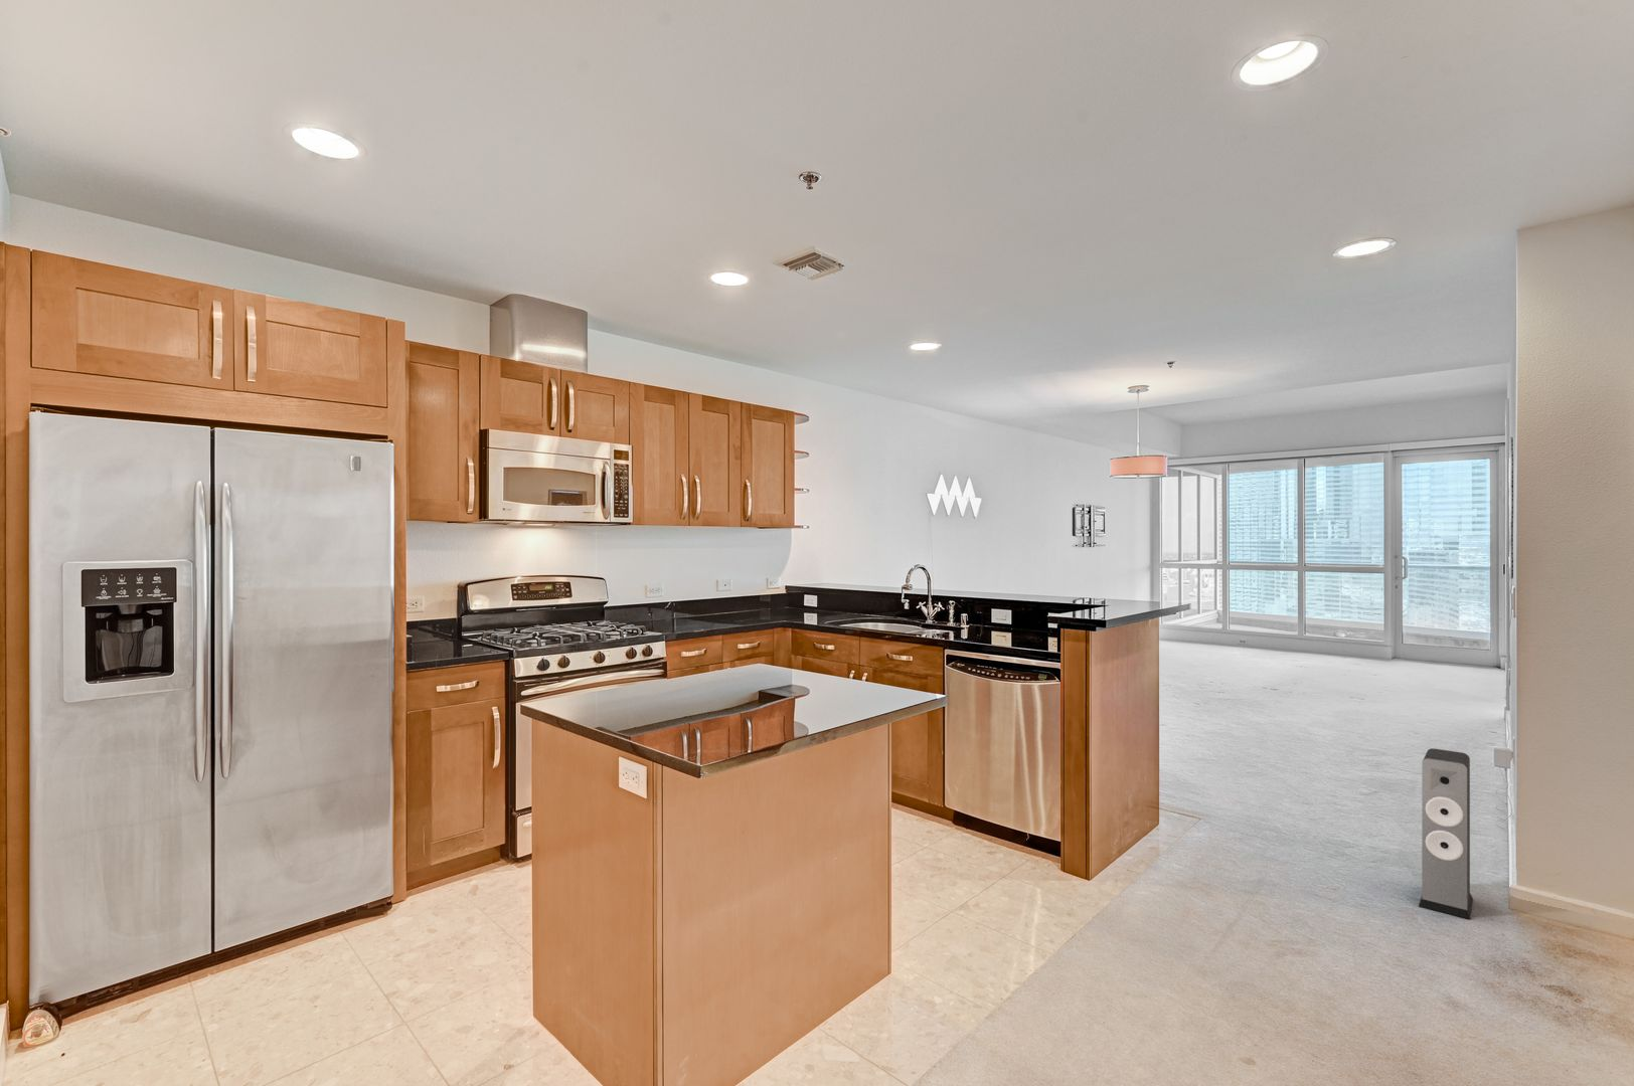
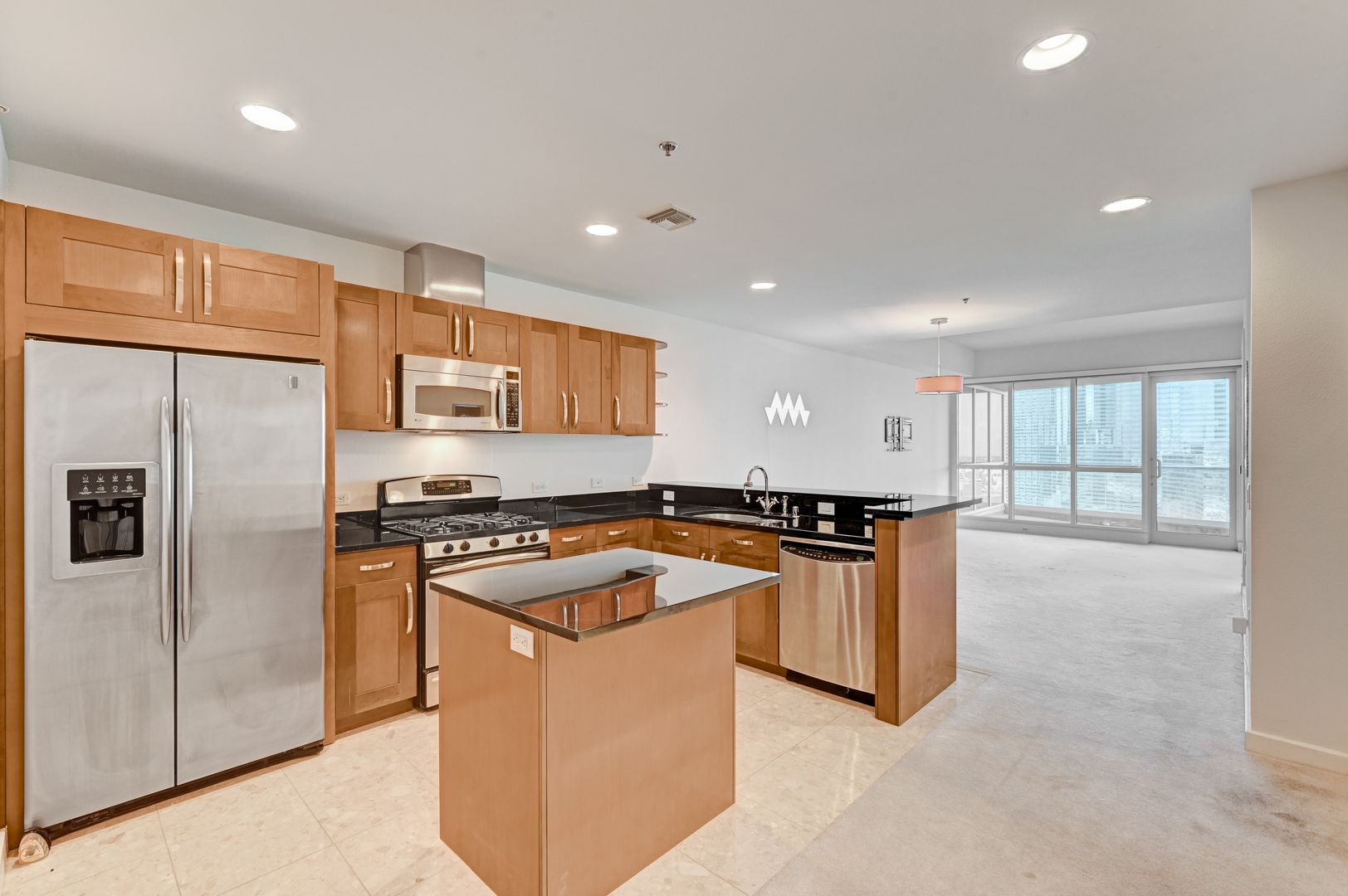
- speaker [1418,747,1474,920]
